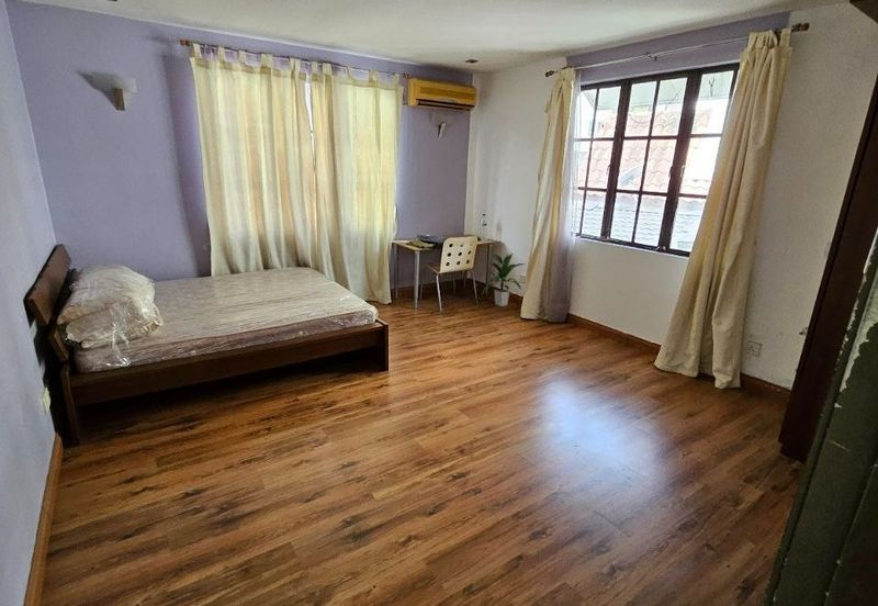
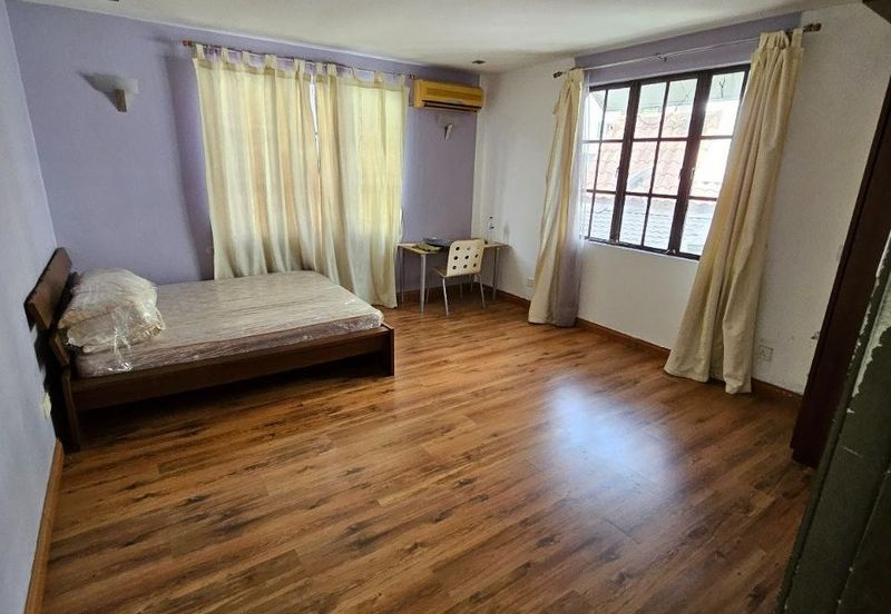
- indoor plant [481,252,526,307]
